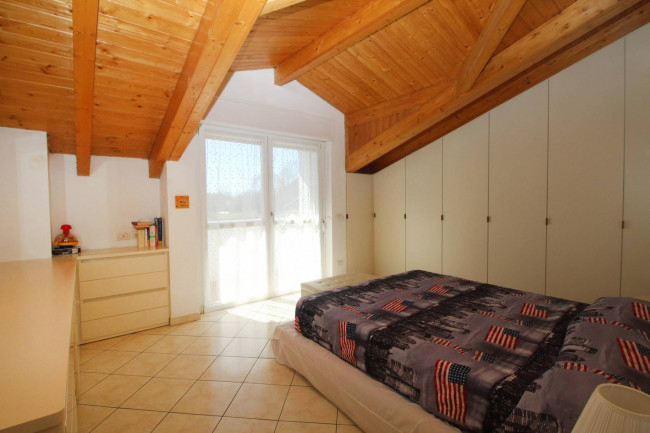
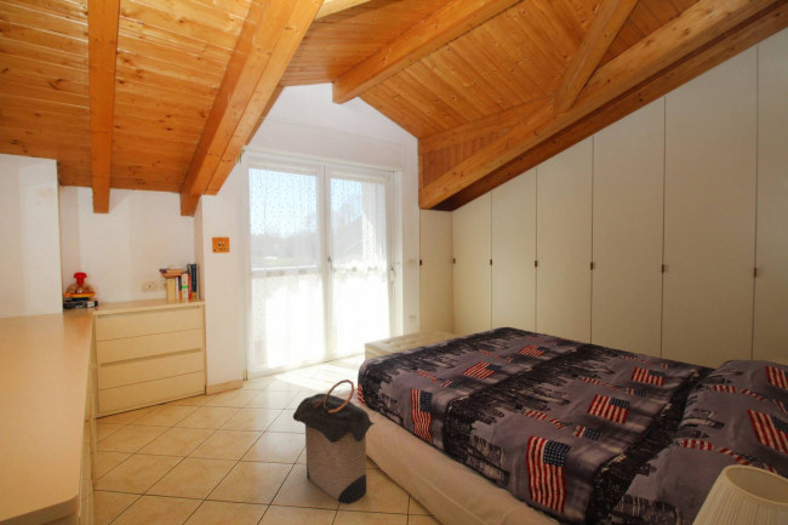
+ laundry hamper [292,378,377,504]
